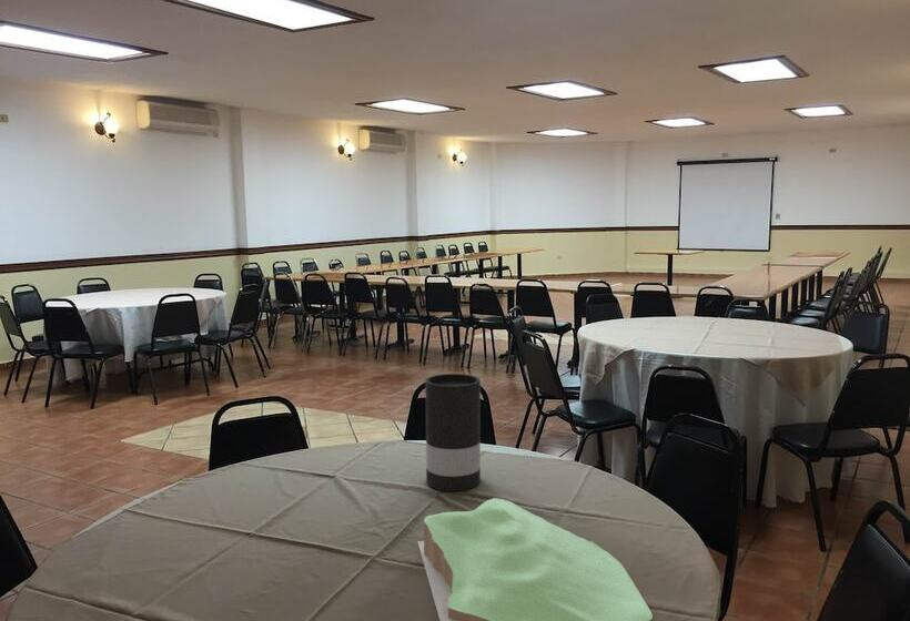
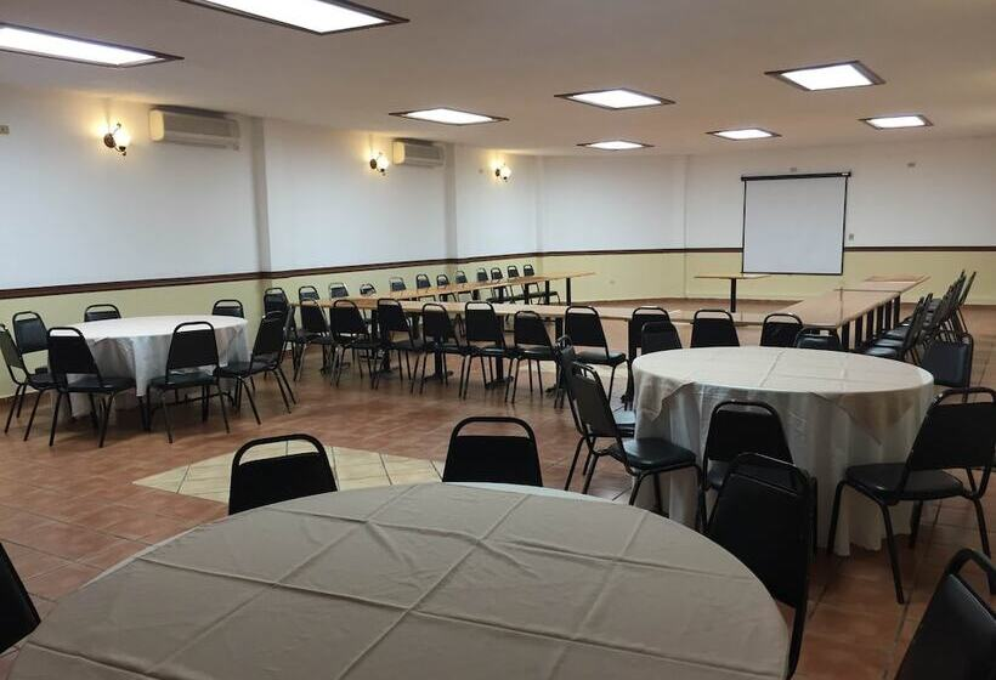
- vase [424,373,482,492]
- terrain map [416,497,654,621]
